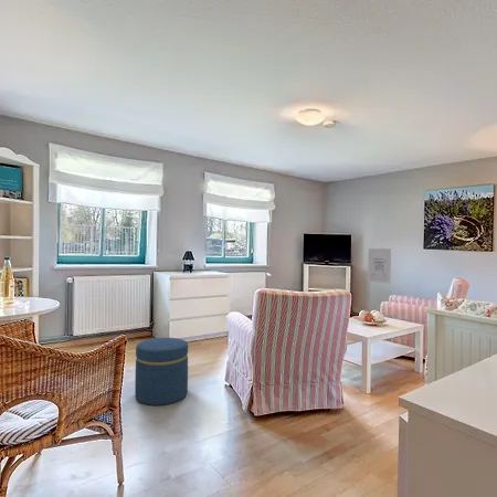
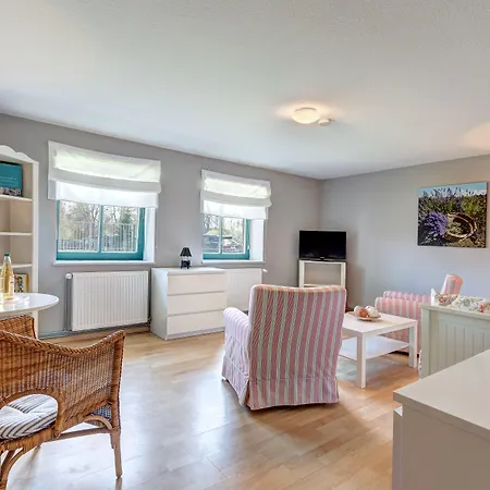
- wall art [367,247,392,285]
- ottoman [134,337,189,406]
